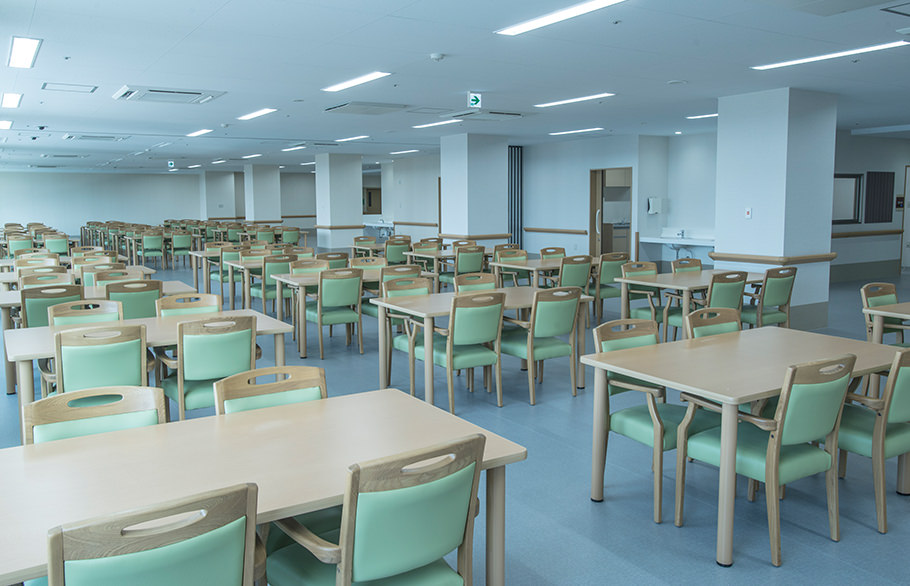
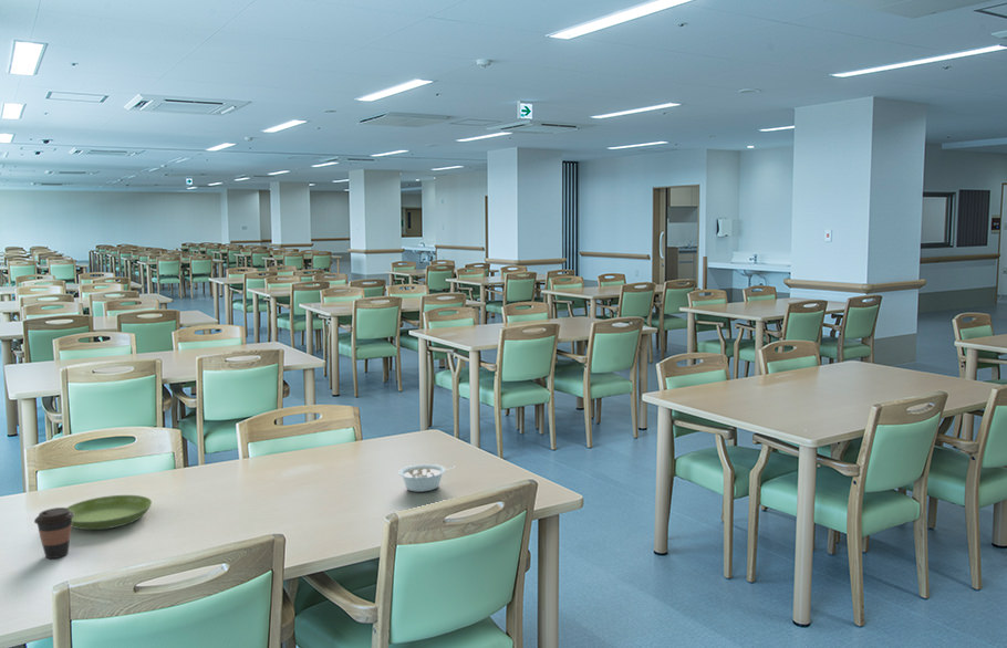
+ saucer [65,494,153,531]
+ coffee cup [33,506,74,560]
+ legume [397,463,457,493]
